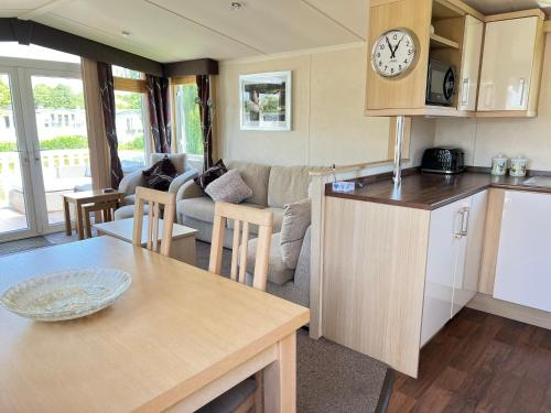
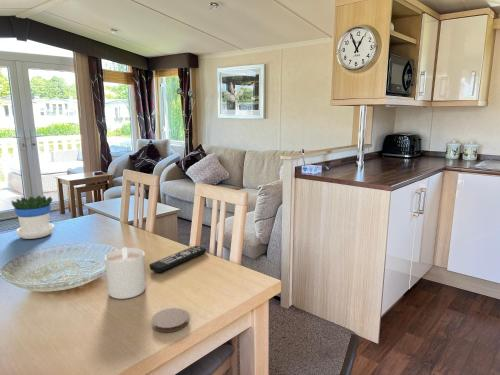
+ flowerpot [11,194,55,240]
+ candle [104,246,146,300]
+ remote control [148,245,207,273]
+ coaster [151,307,189,333]
